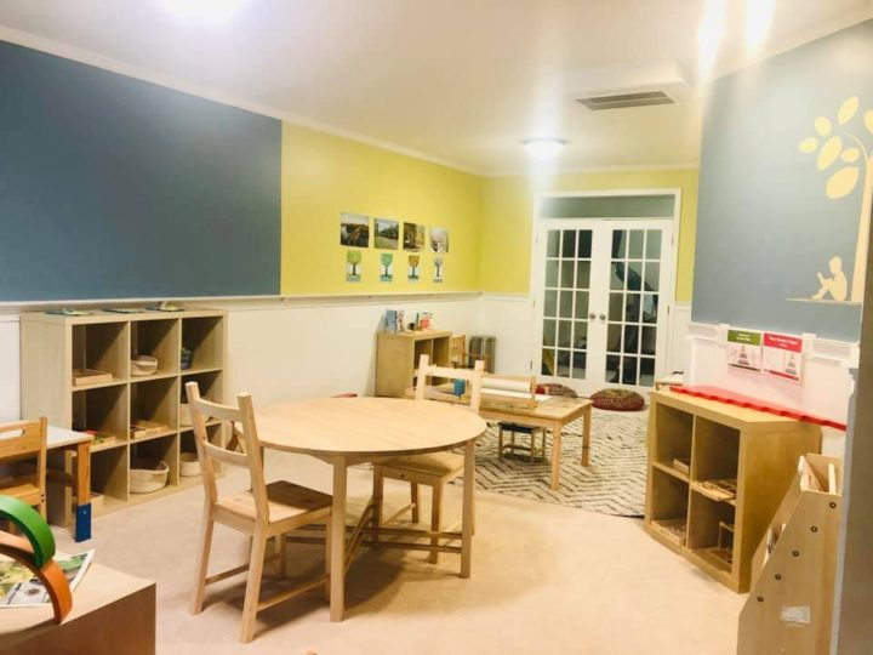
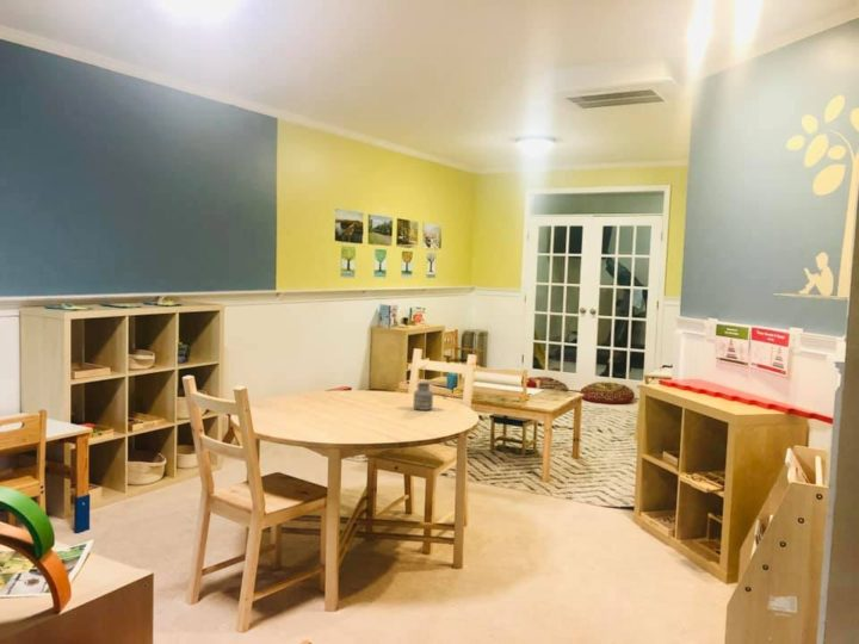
+ jar [413,382,434,411]
